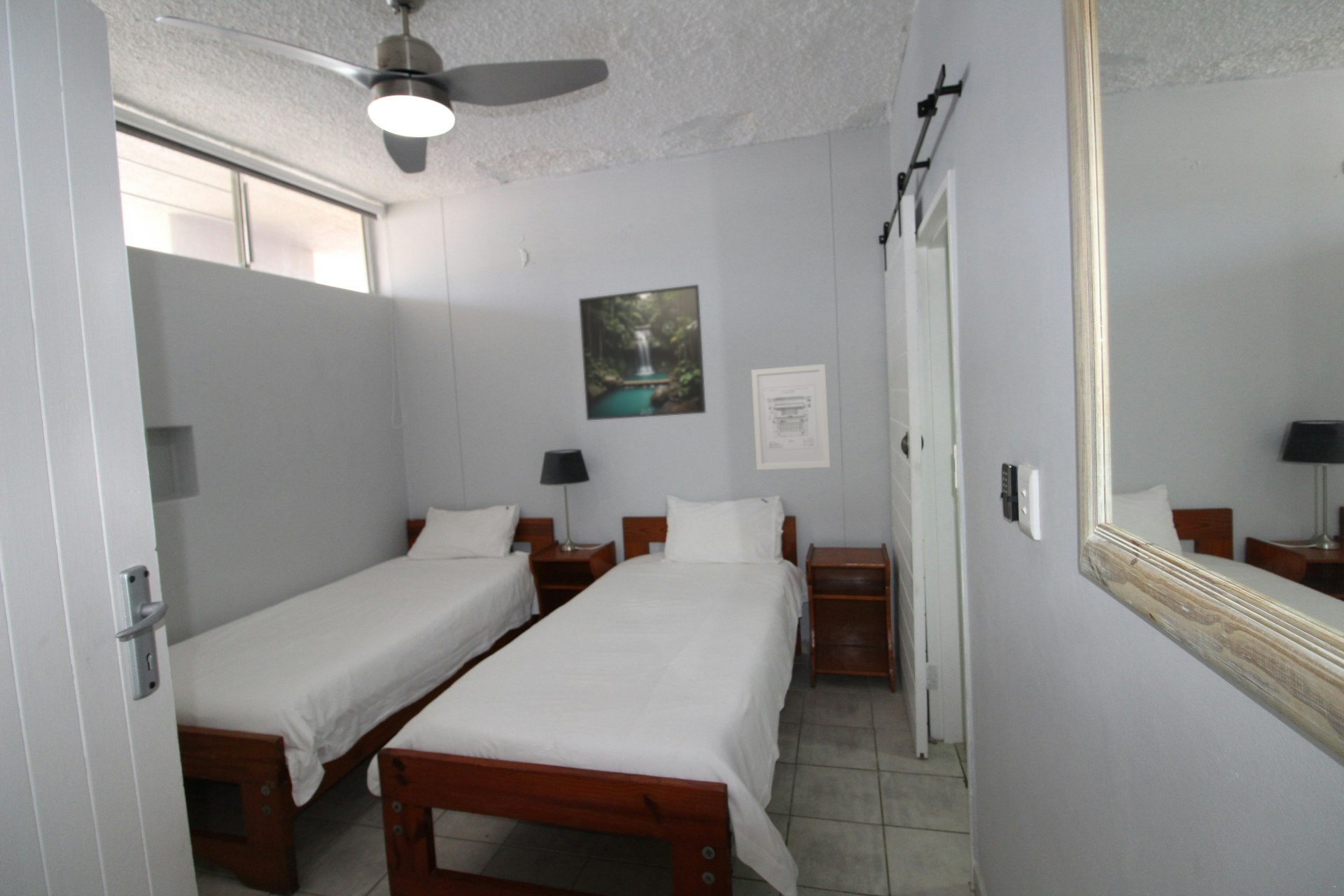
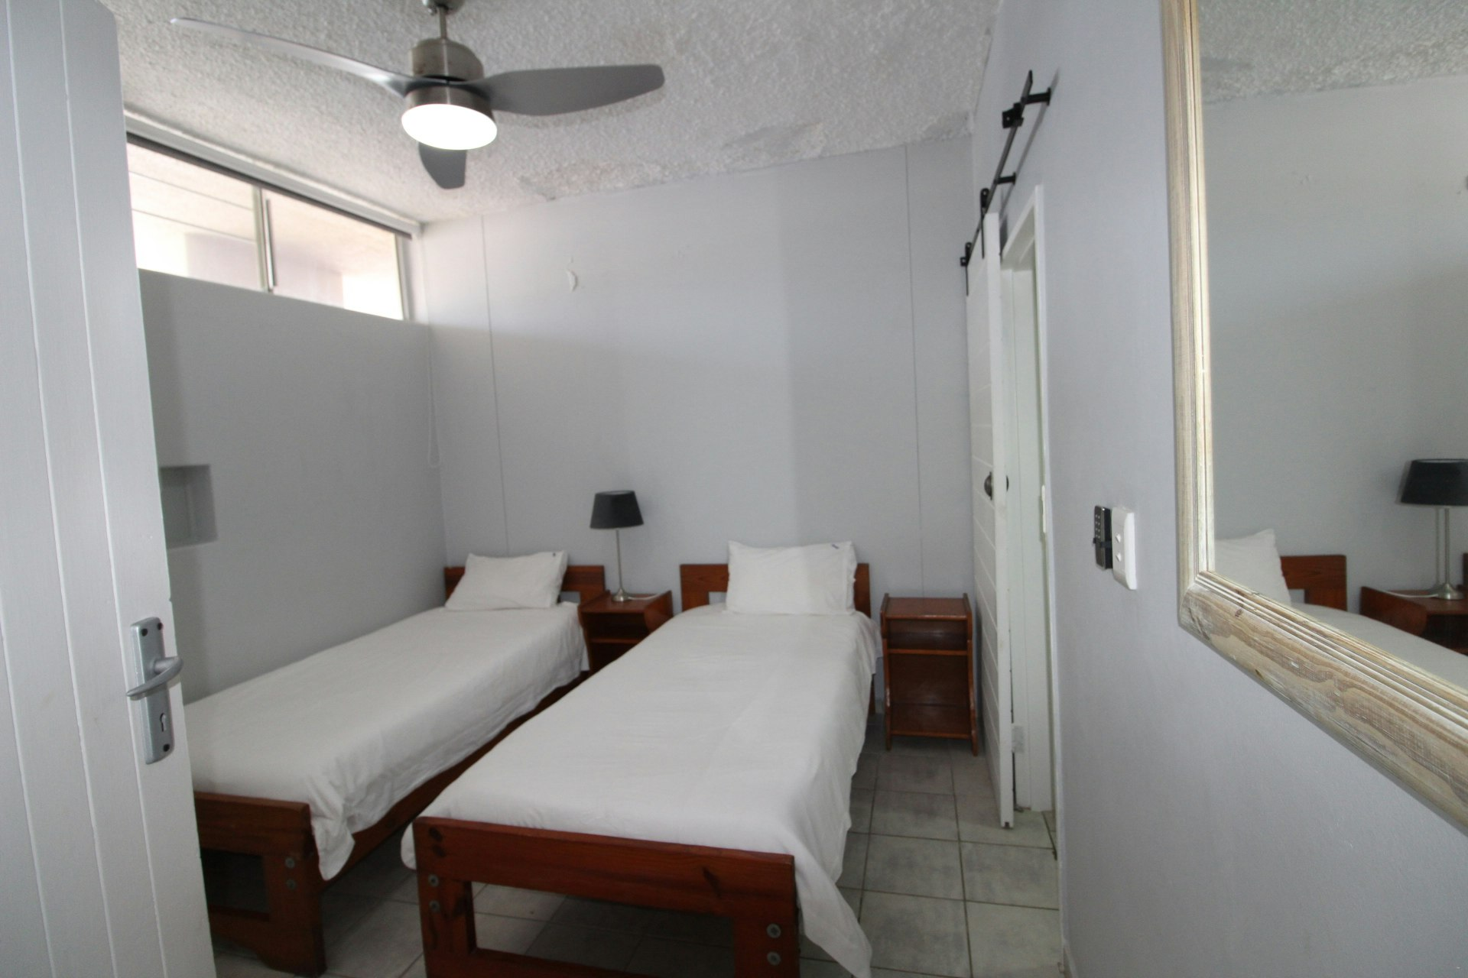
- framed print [578,284,706,421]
- wall art [750,363,831,470]
